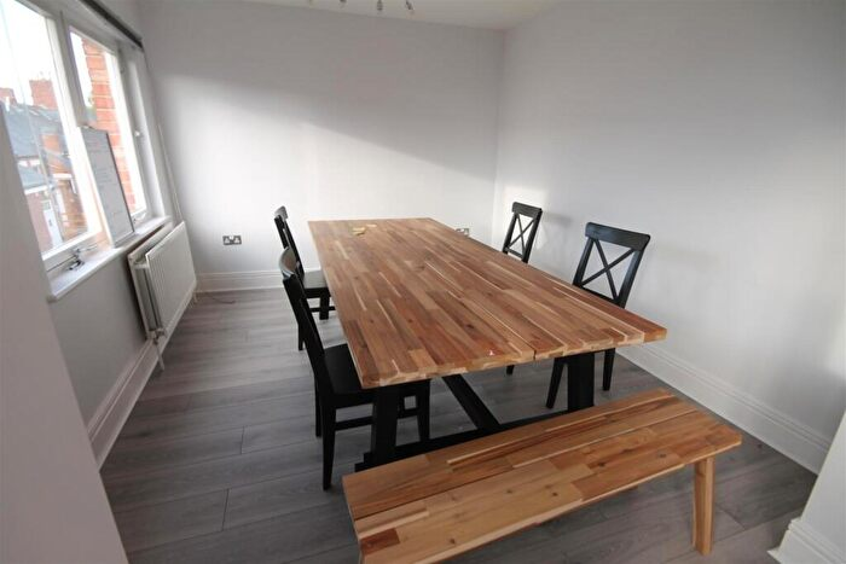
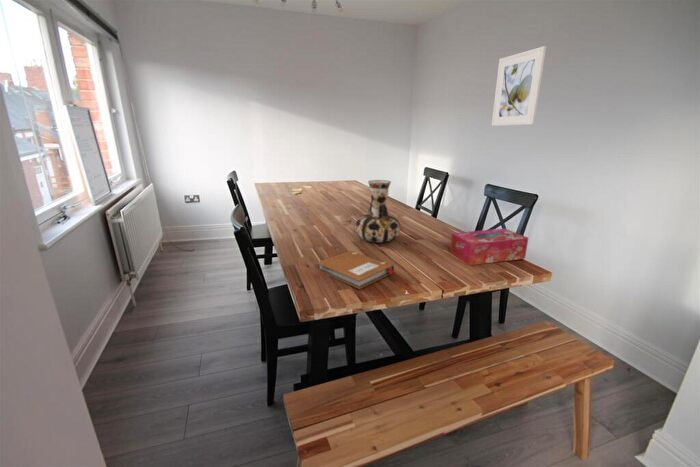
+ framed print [491,45,547,127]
+ notebook [316,250,395,290]
+ tissue box [449,227,529,266]
+ vase [355,179,401,244]
